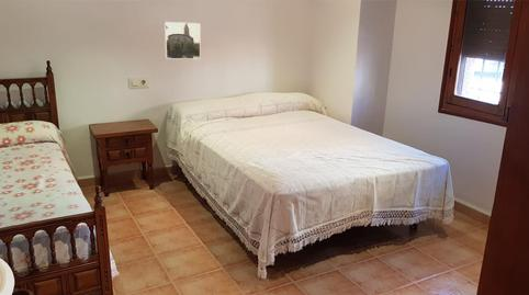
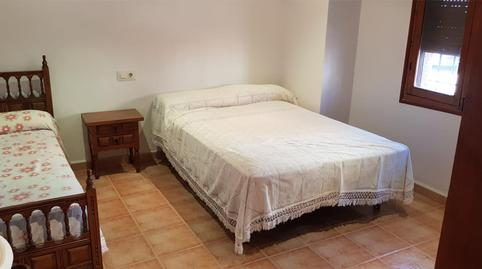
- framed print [164,21,202,60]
